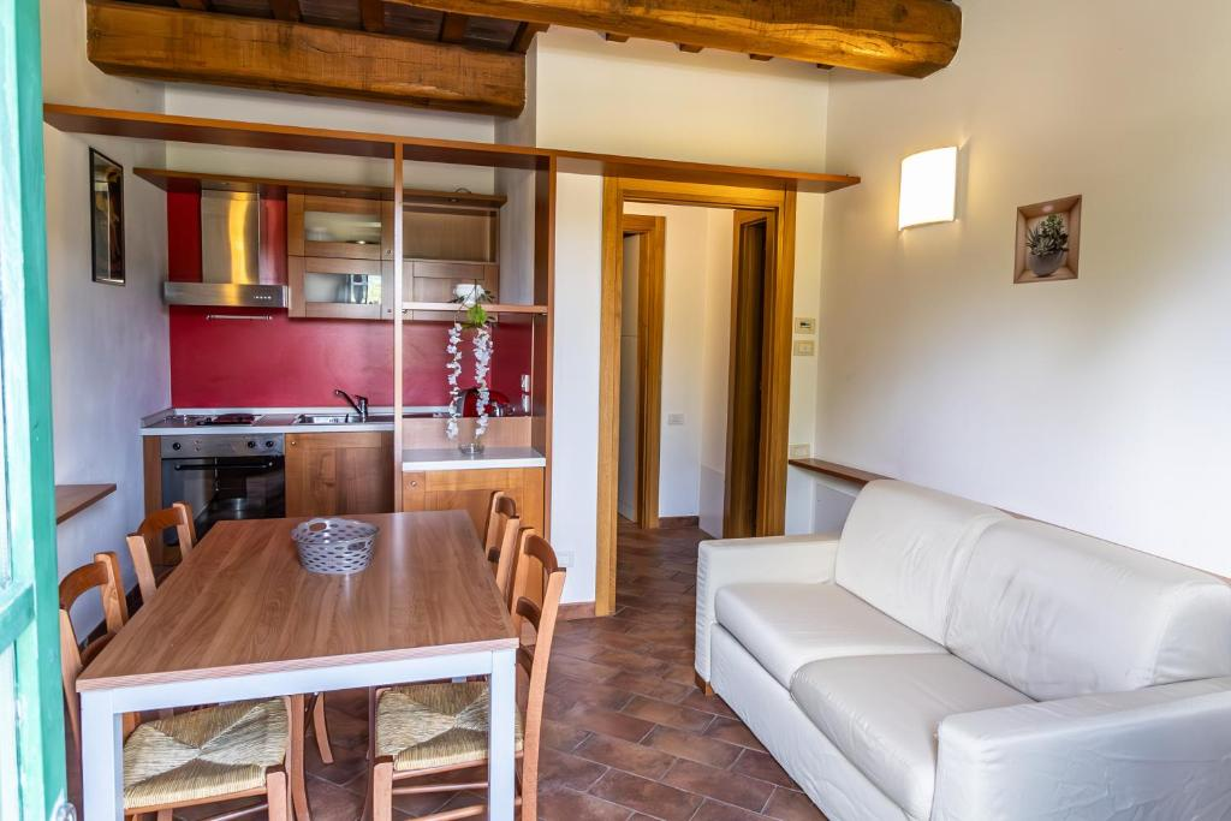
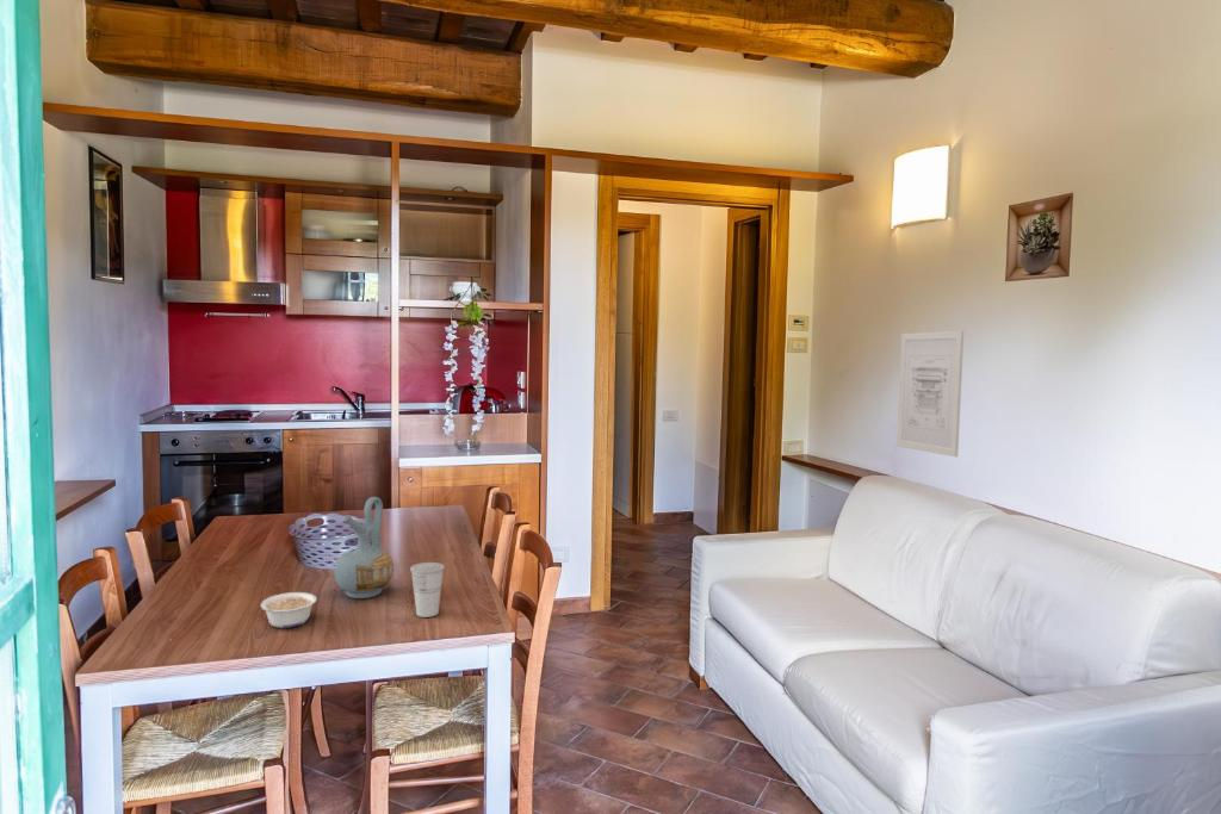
+ cup [409,561,446,619]
+ legume [260,591,318,629]
+ wall art [895,330,965,458]
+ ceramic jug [333,496,395,599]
